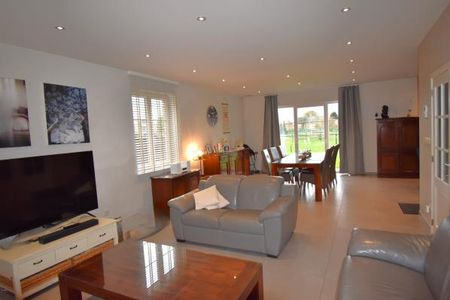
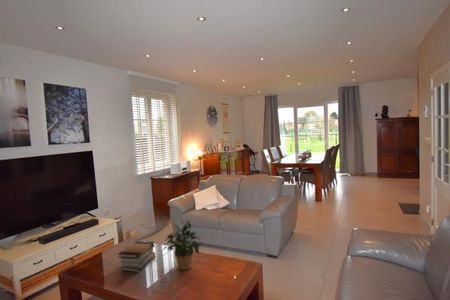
+ potted plant [162,219,204,270]
+ book stack [117,240,157,273]
